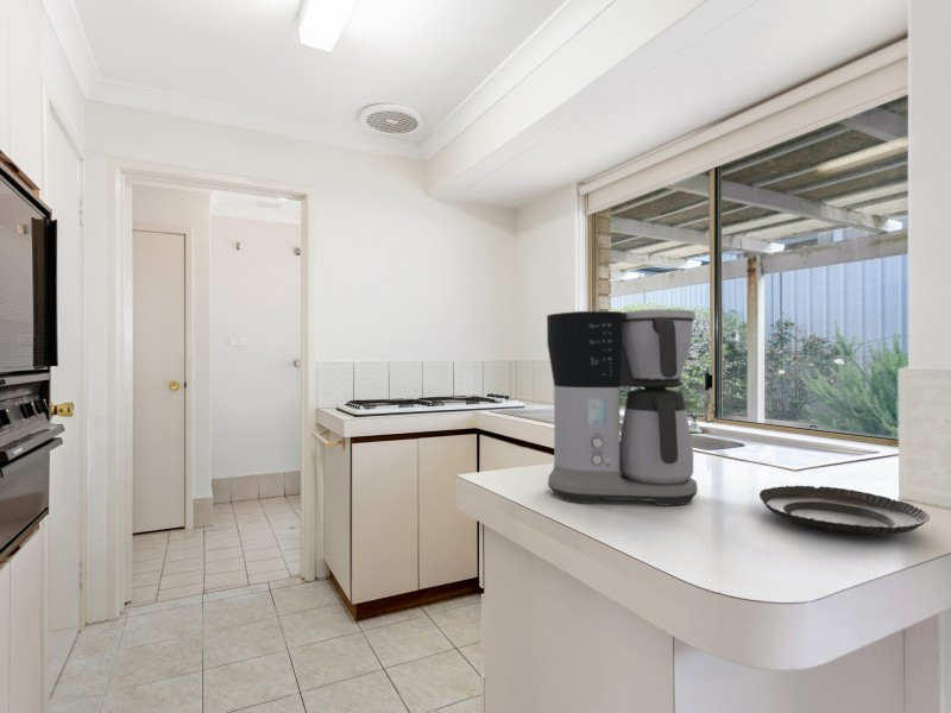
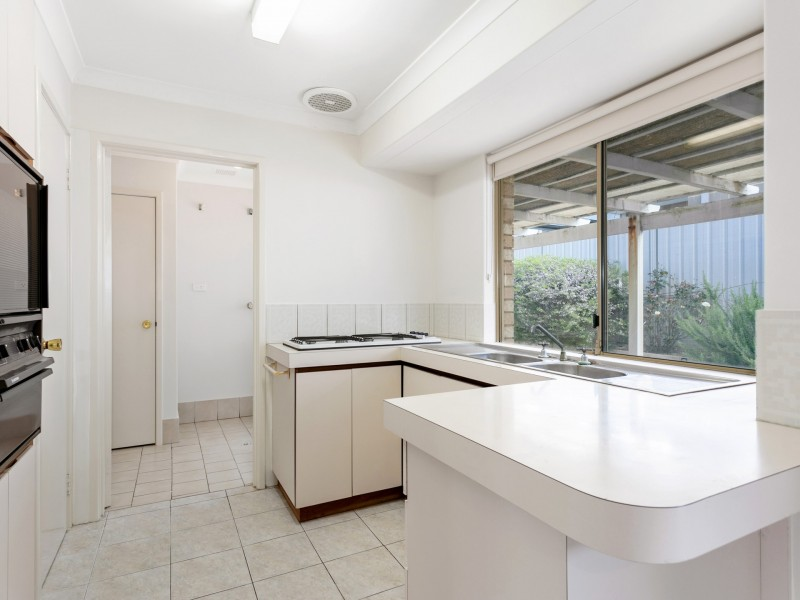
- tart tin [758,485,931,536]
- coffee maker [546,308,699,506]
